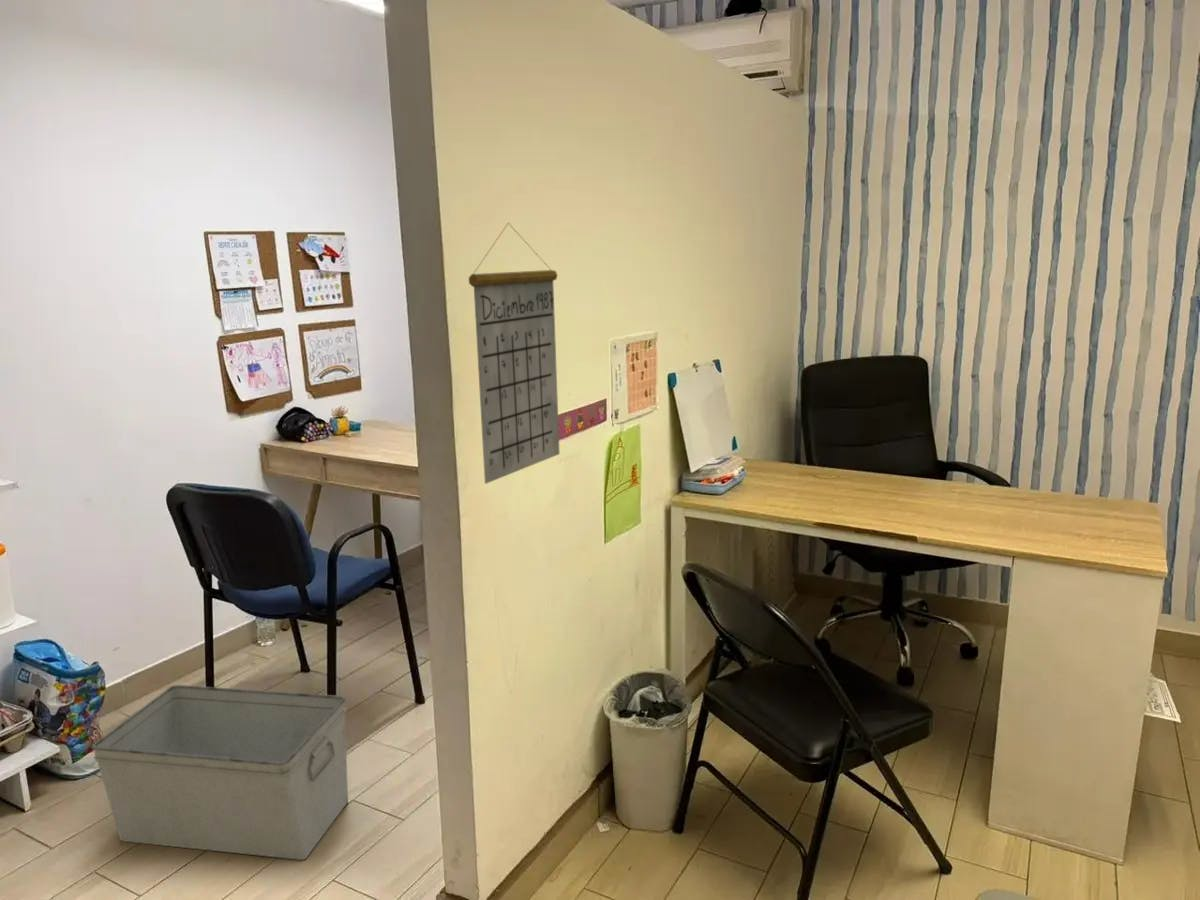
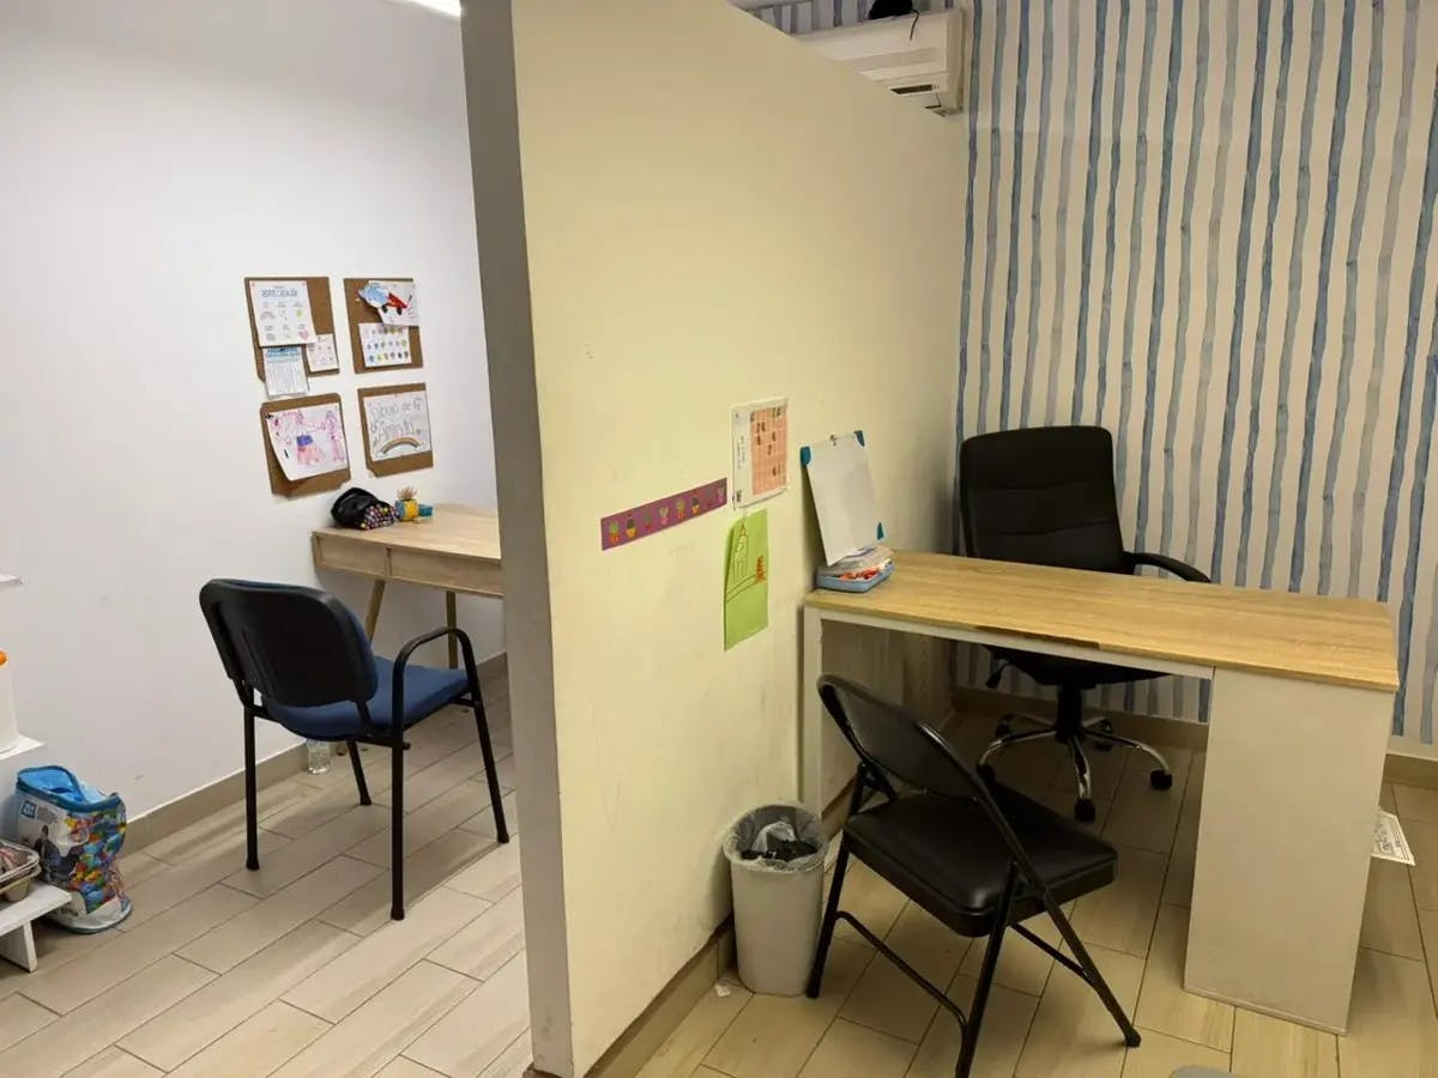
- storage bin [91,684,349,861]
- calendar [468,222,561,485]
